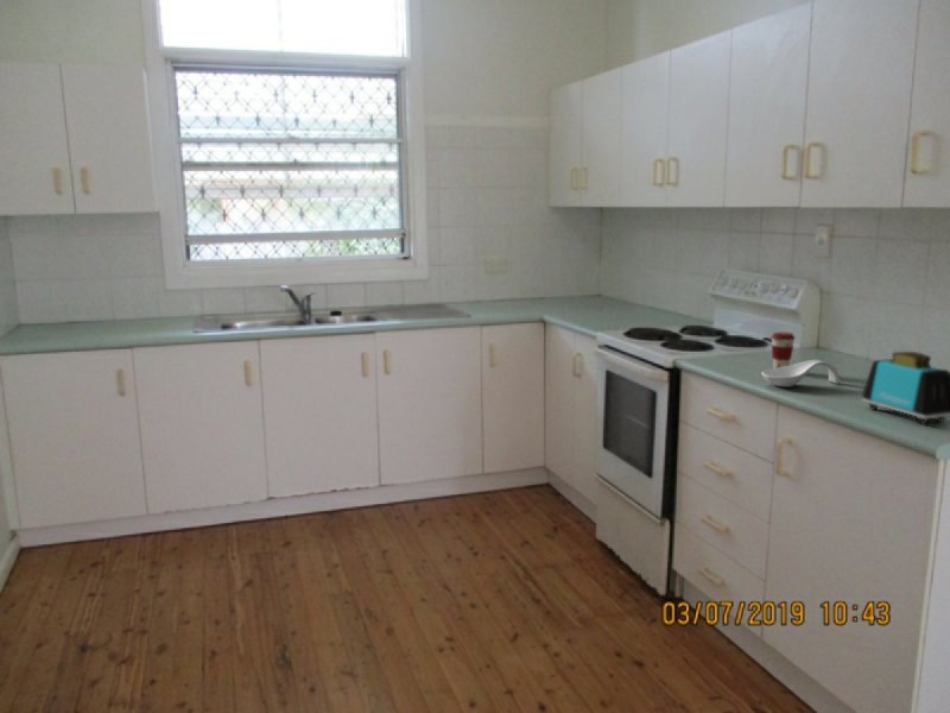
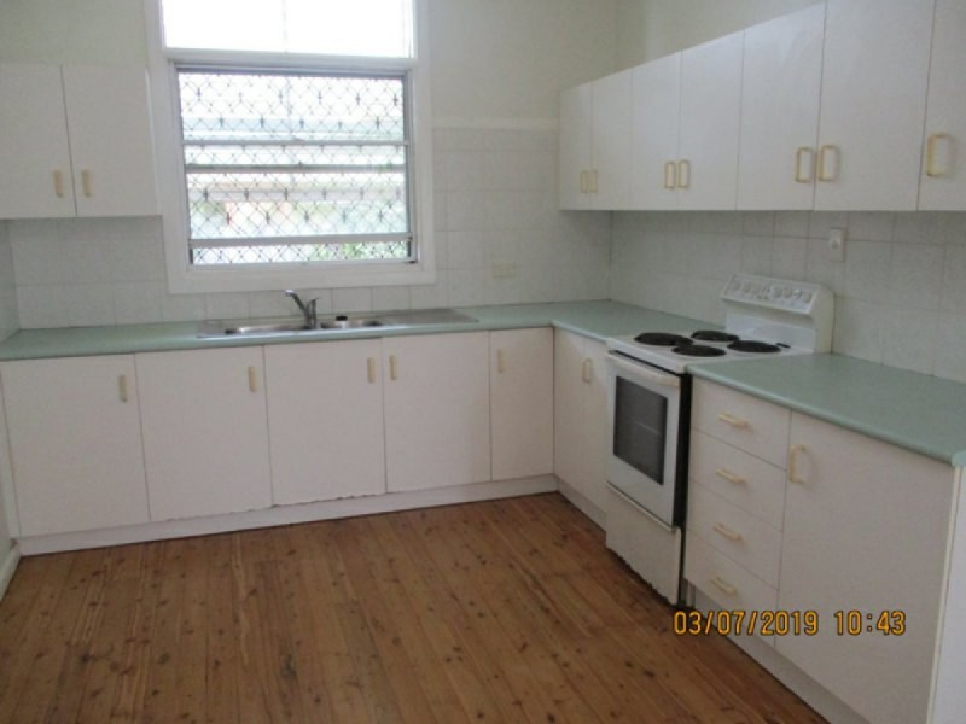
- coffee cup [770,332,797,368]
- spoon rest [760,359,841,389]
- toaster [861,351,950,425]
